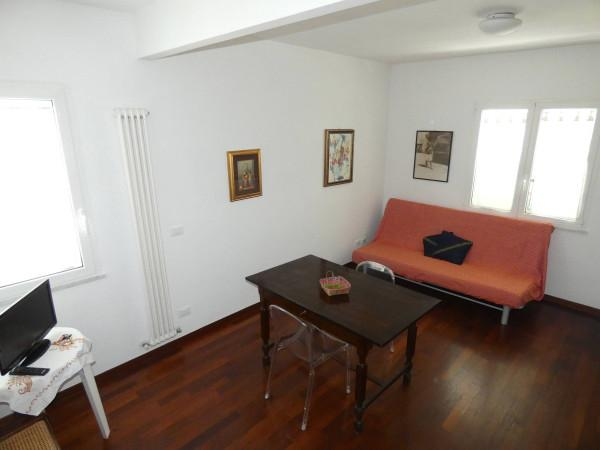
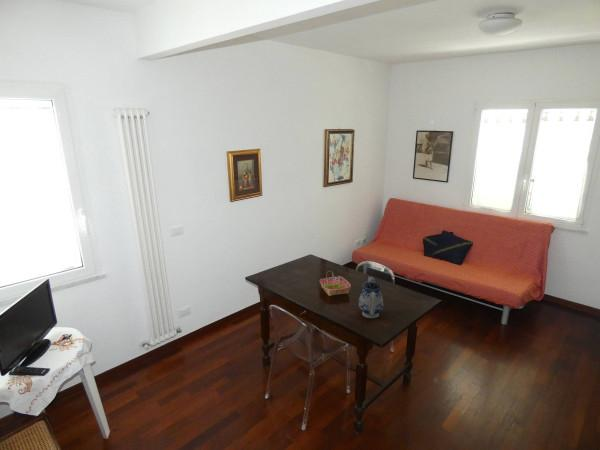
+ teapot [358,276,384,319]
